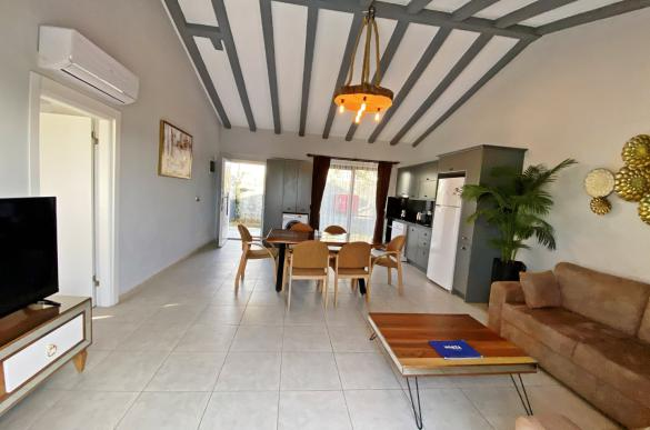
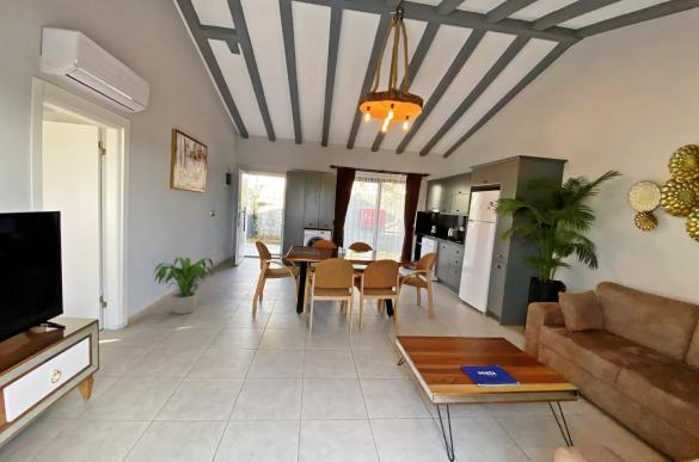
+ potted plant [153,257,215,315]
